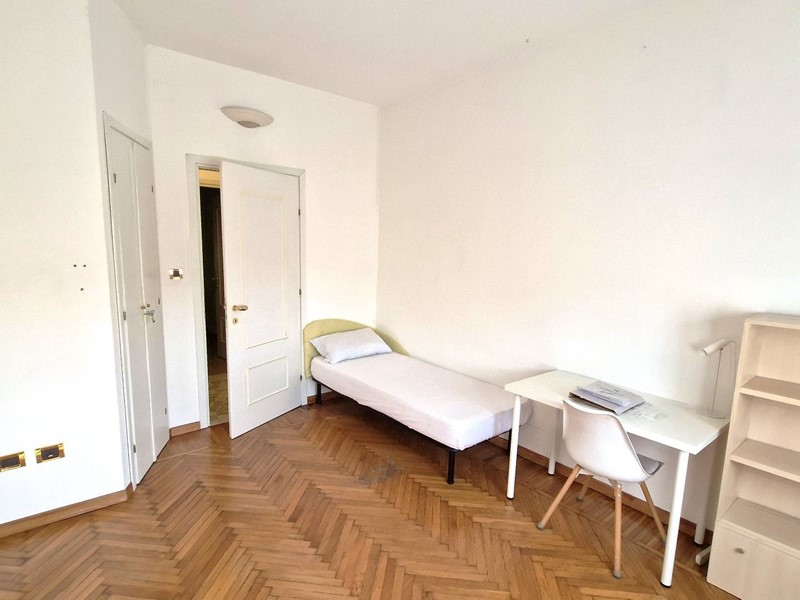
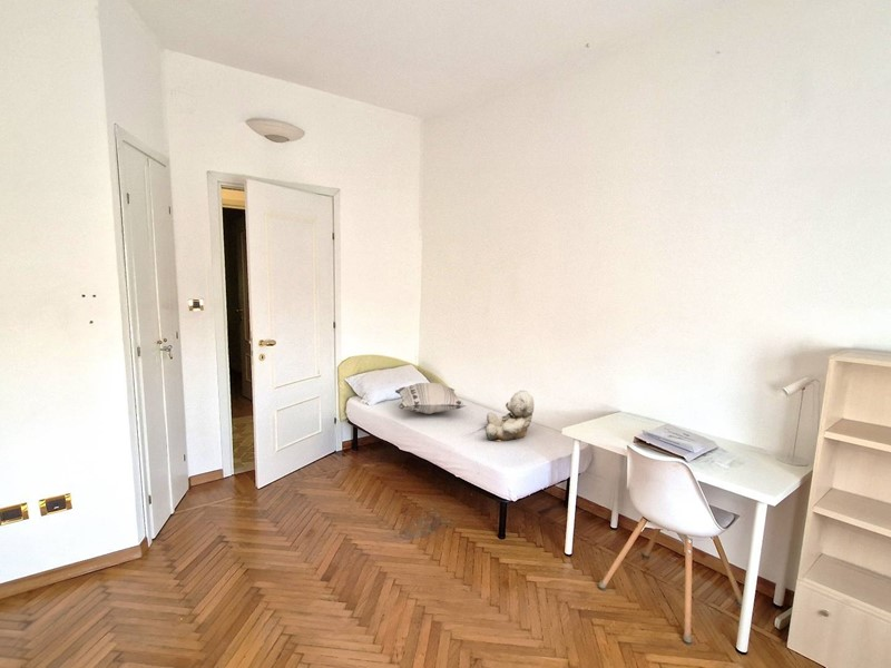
+ decorative pillow [394,382,467,415]
+ teddy bear [484,389,535,443]
